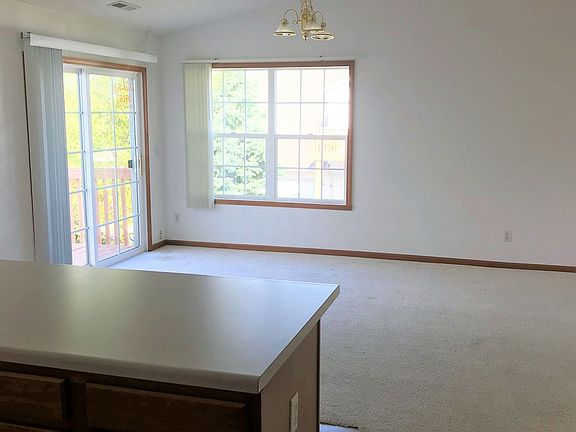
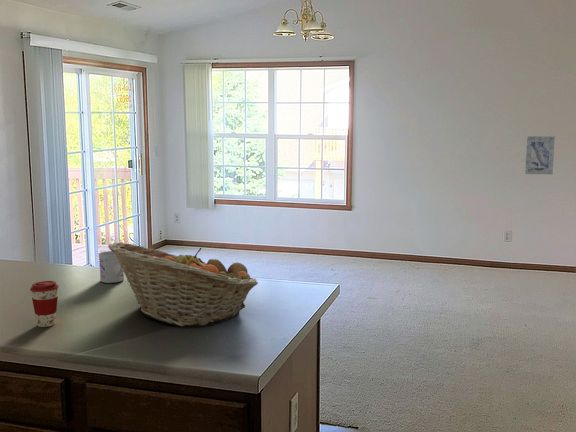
+ coffee cup [29,280,59,328]
+ wall art [524,135,556,176]
+ fruit basket [107,242,259,328]
+ mug [98,250,125,284]
